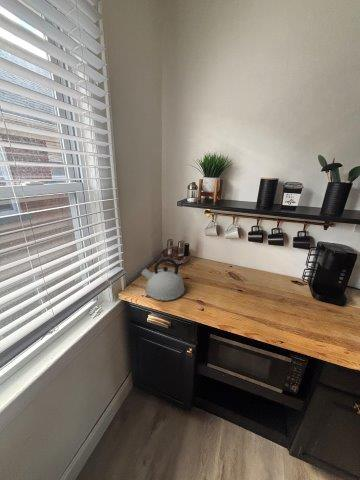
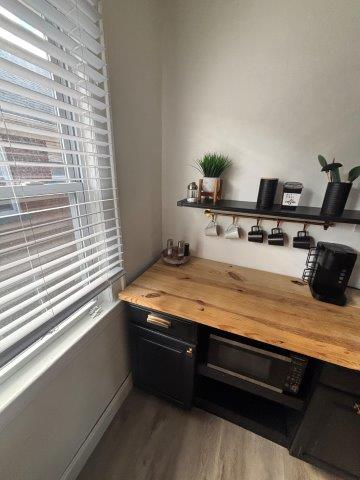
- kettle [140,257,186,302]
